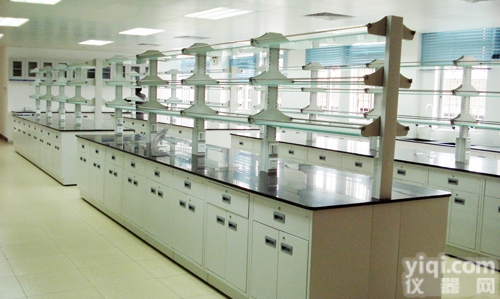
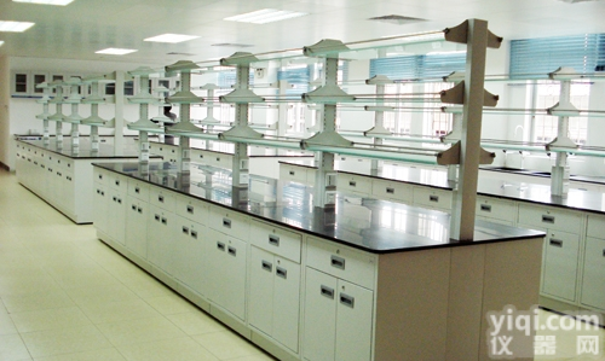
- microscope [150,123,173,157]
